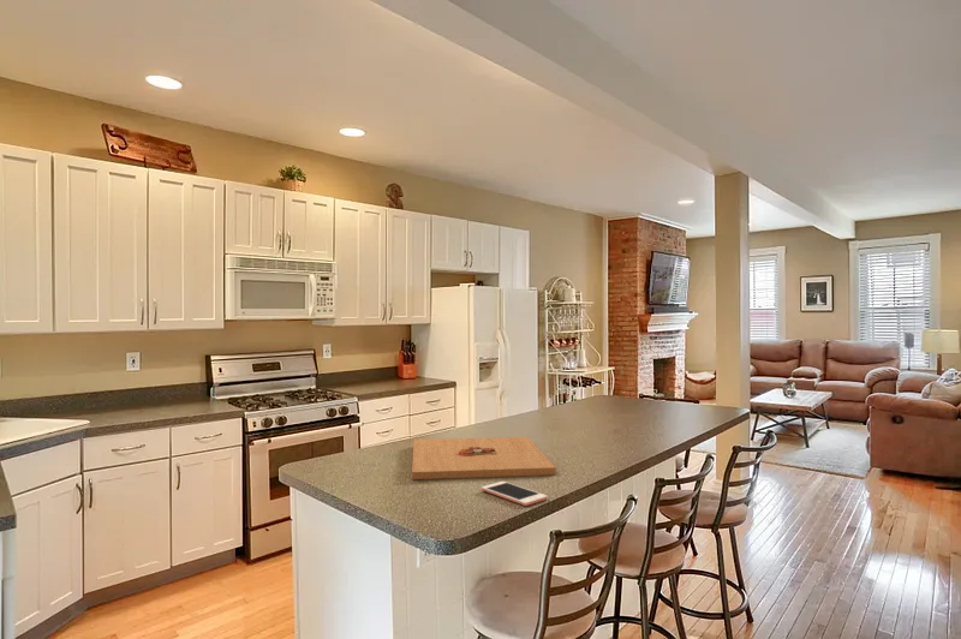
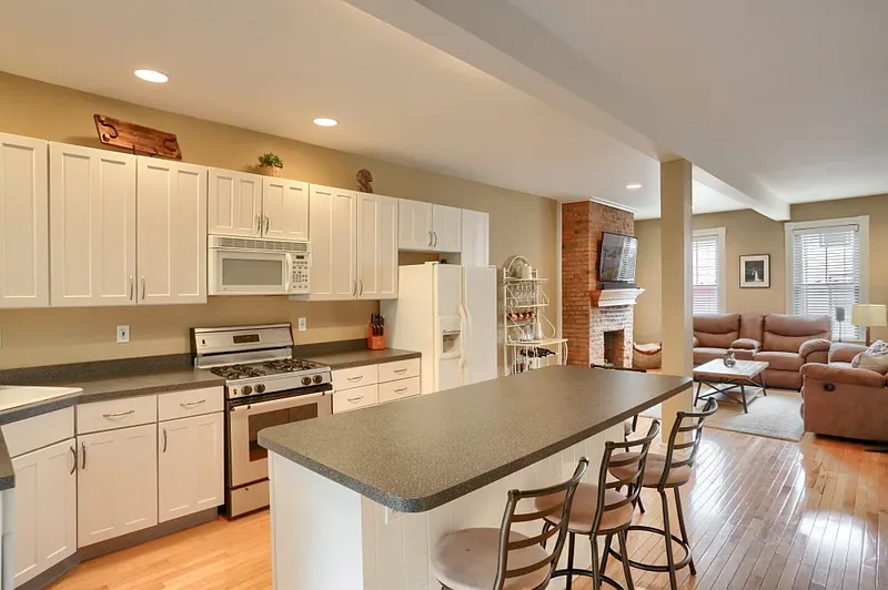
- cell phone [480,480,549,507]
- platter [411,436,557,480]
